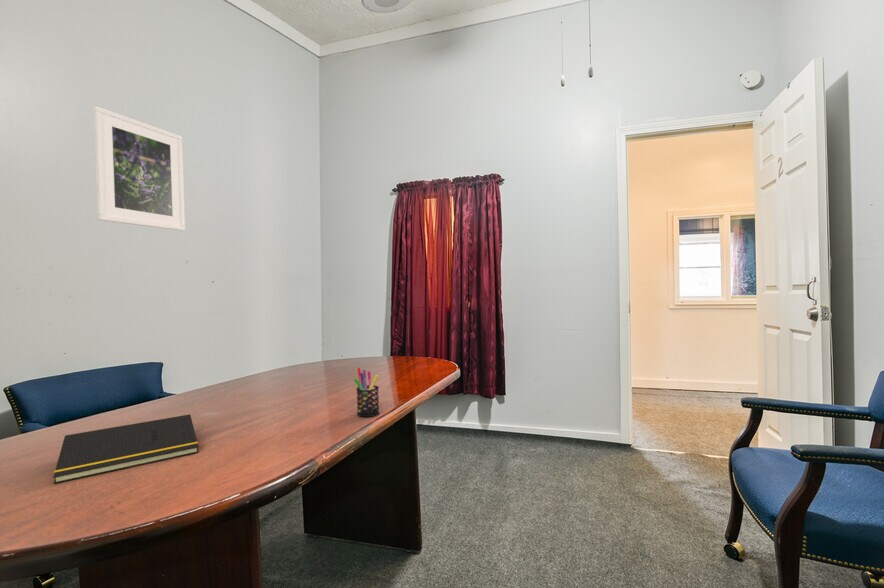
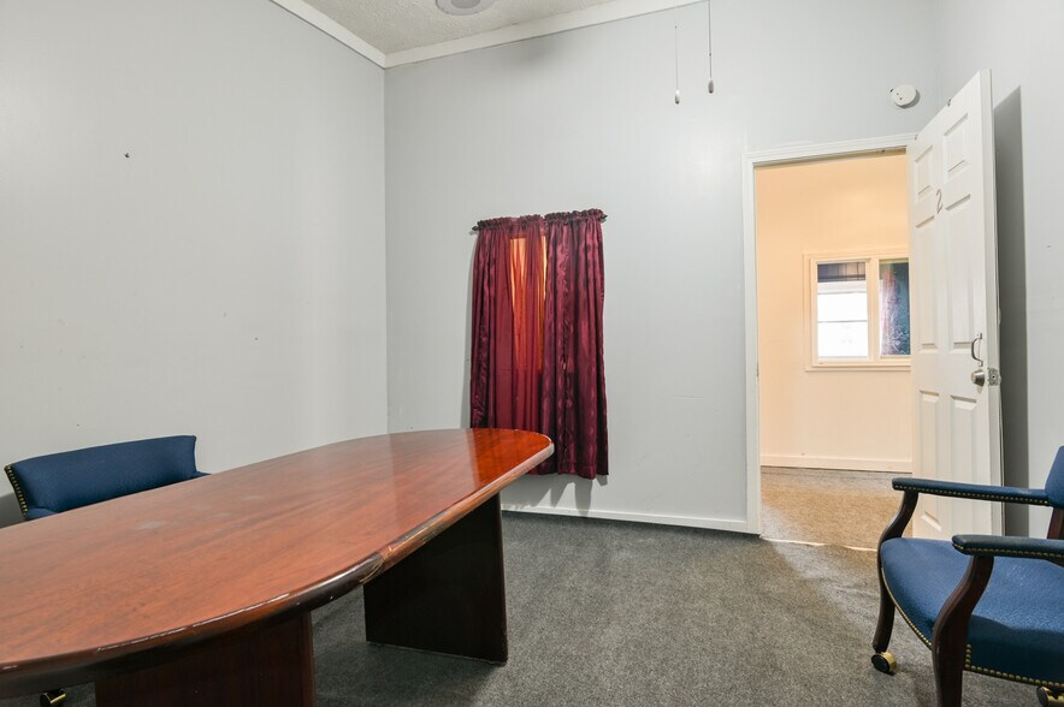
- pen holder [353,367,380,418]
- notepad [52,414,199,485]
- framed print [92,105,186,232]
